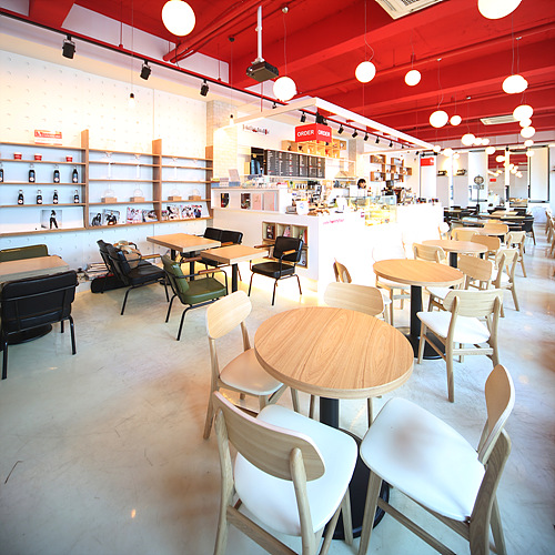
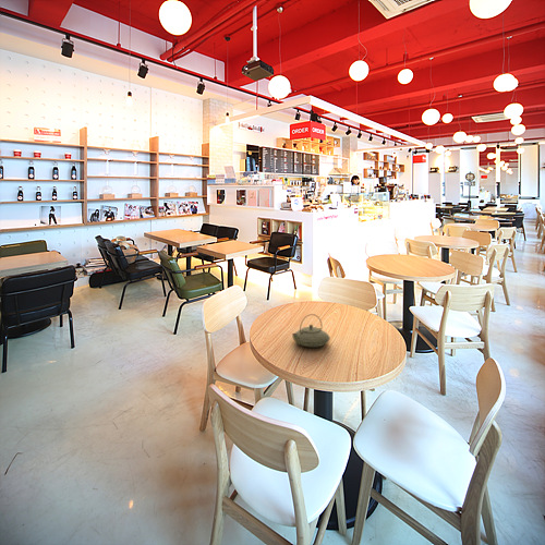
+ teapot [291,313,331,348]
